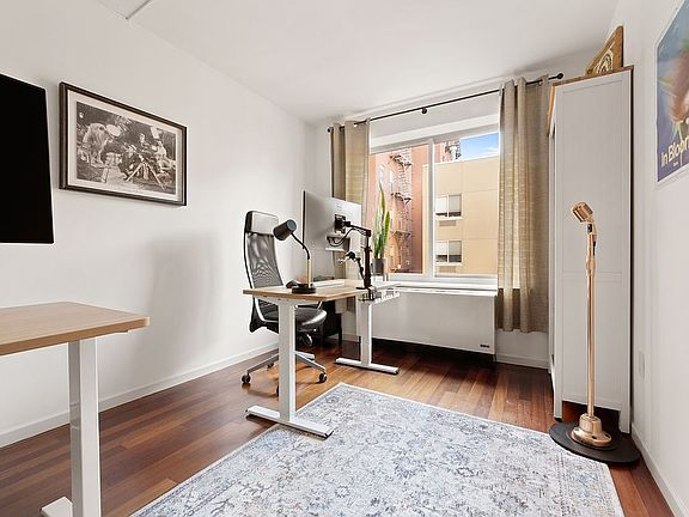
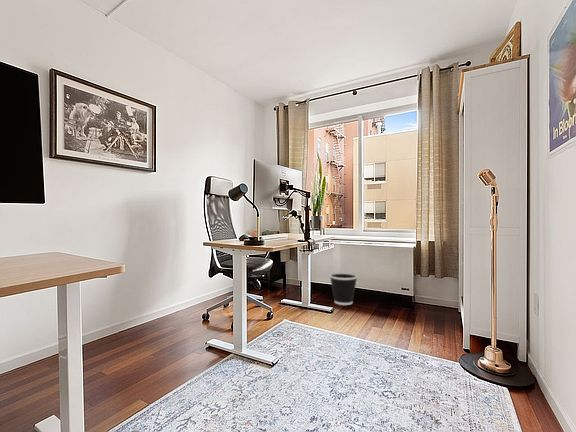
+ wastebasket [329,271,359,306]
